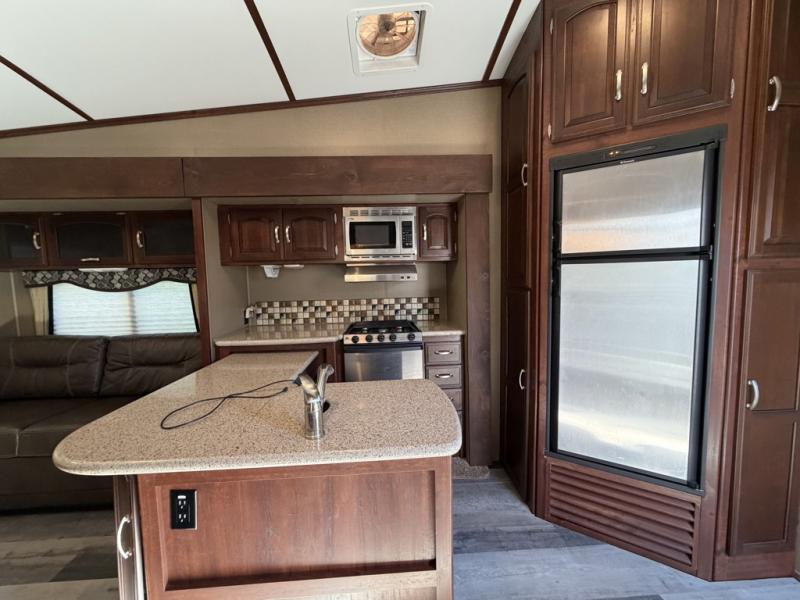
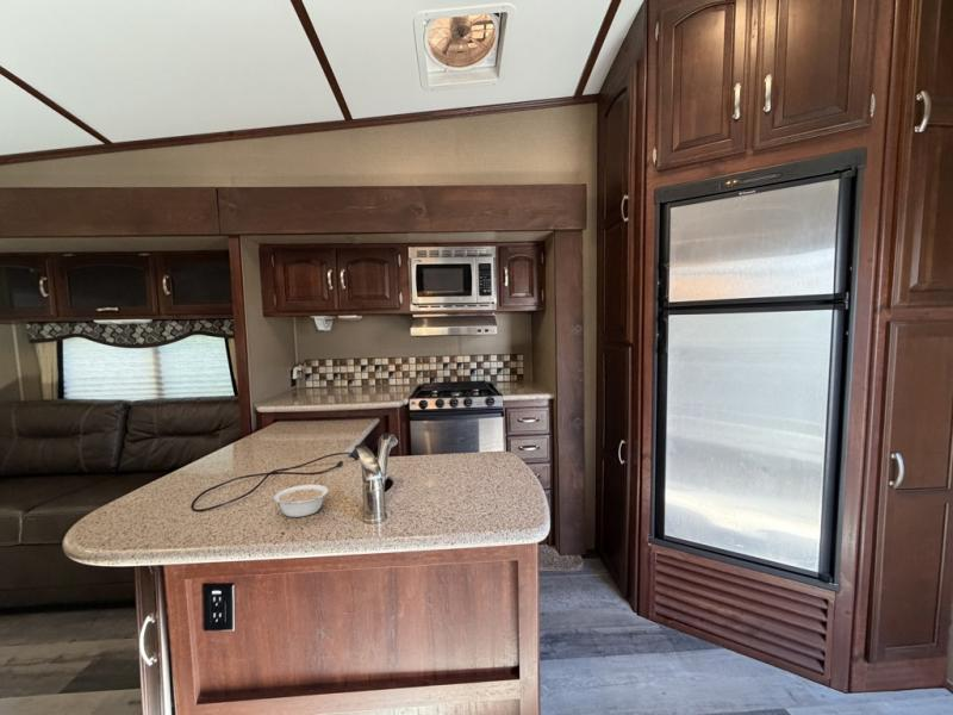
+ legume [273,484,329,518]
